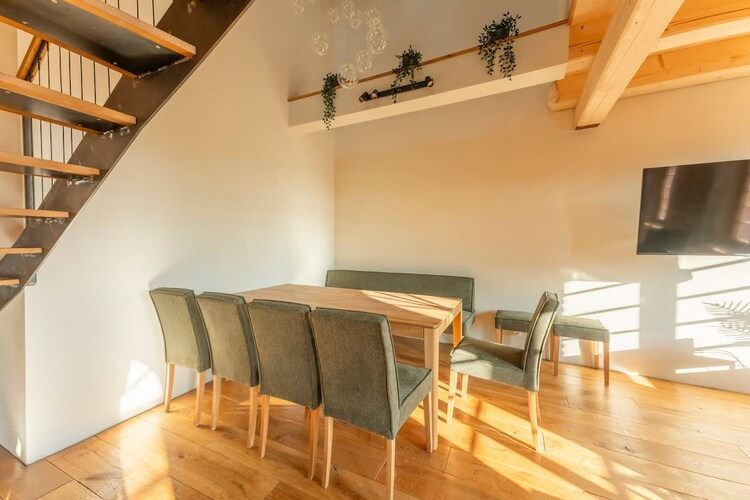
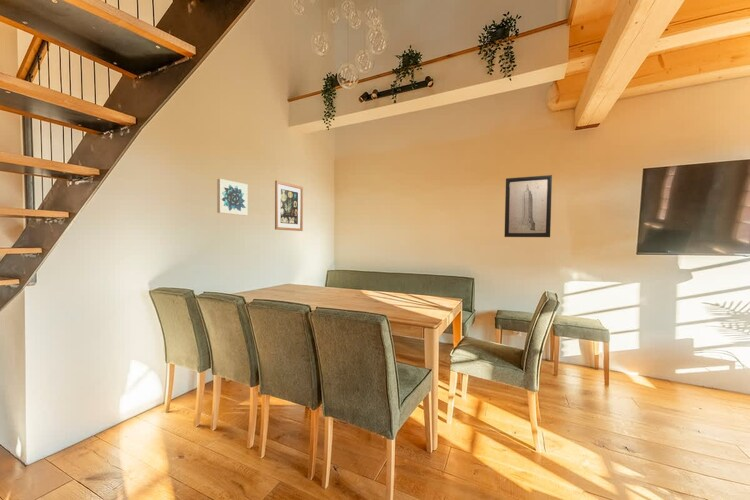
+ wall art [503,174,553,238]
+ wall art [274,179,304,232]
+ wall art [216,178,249,216]
